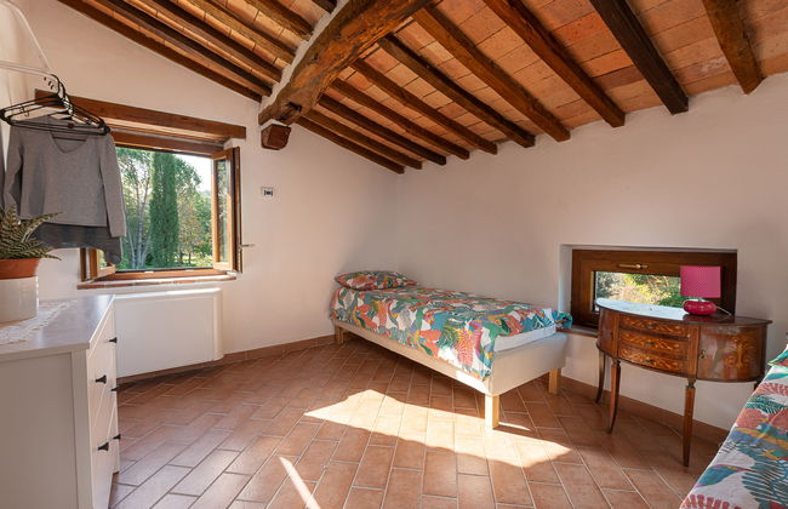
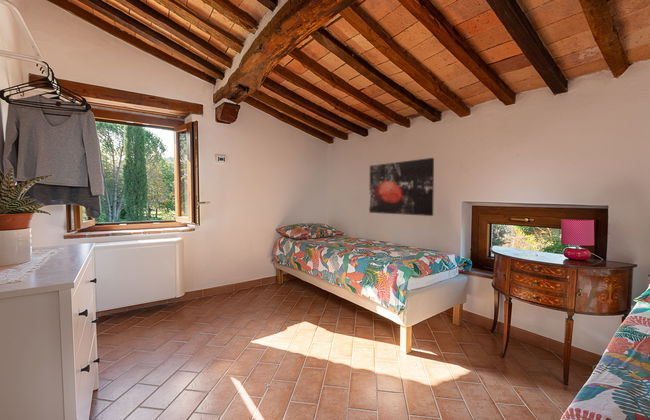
+ wall art [368,157,435,217]
